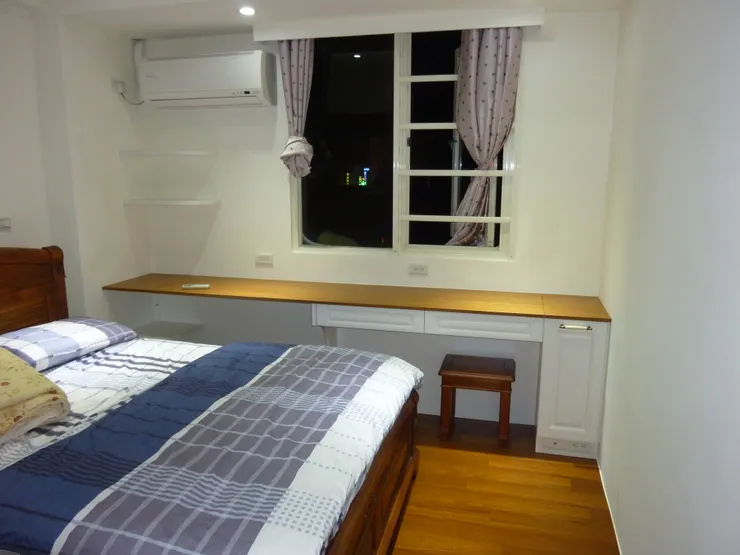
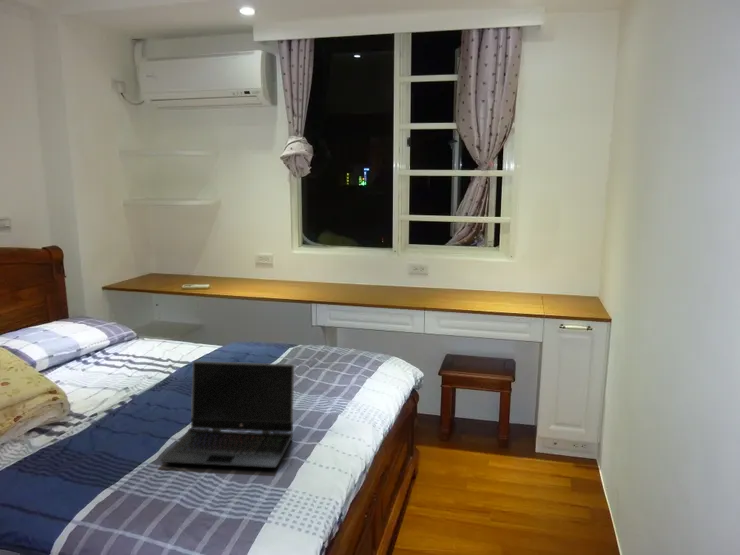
+ laptop computer [160,360,295,469]
